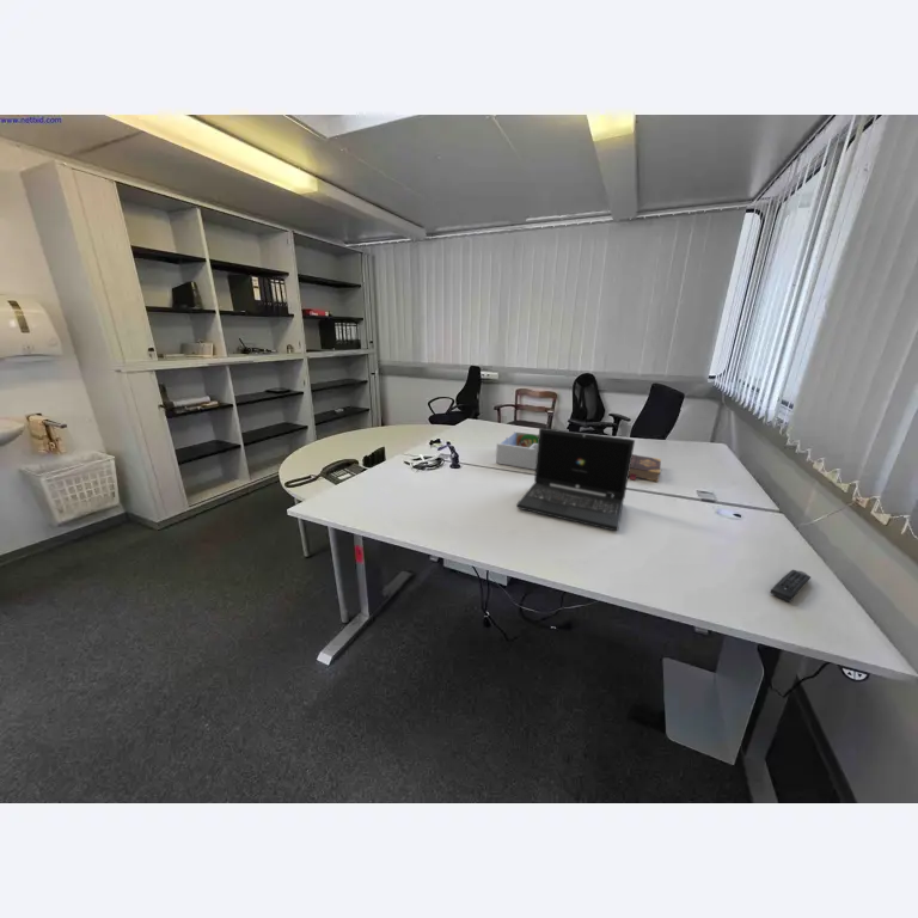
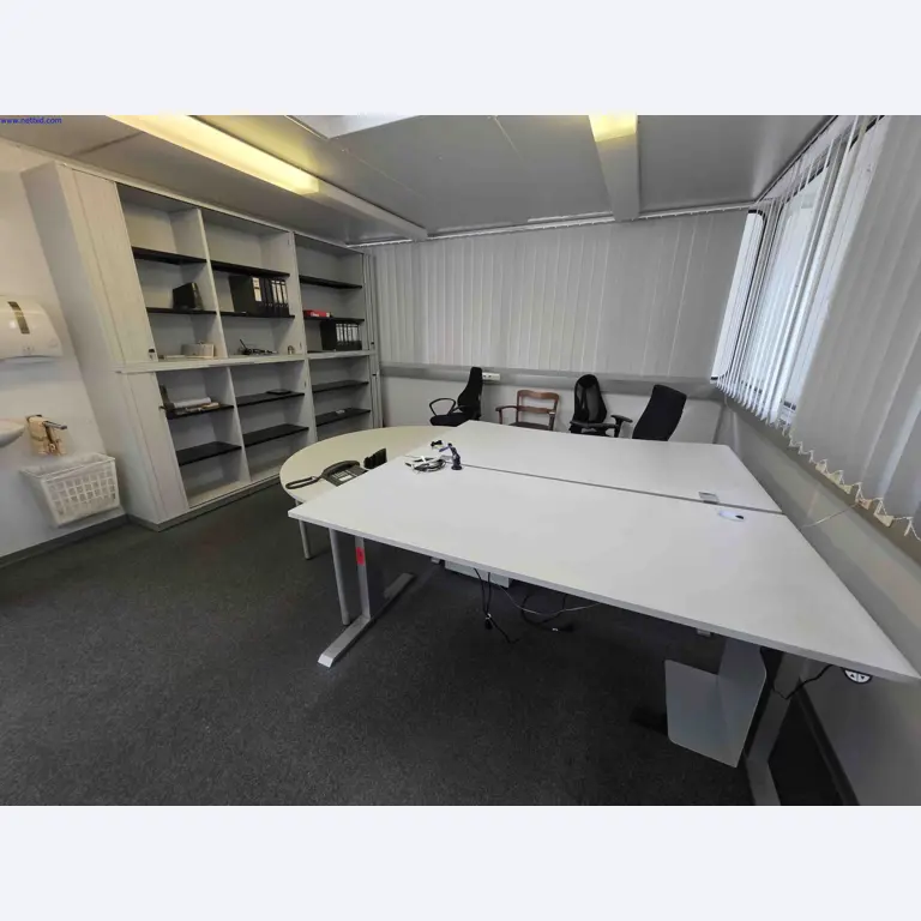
- remote control [769,569,812,604]
- book [629,453,662,483]
- desk organizer [495,430,539,471]
- laptop [515,427,636,532]
